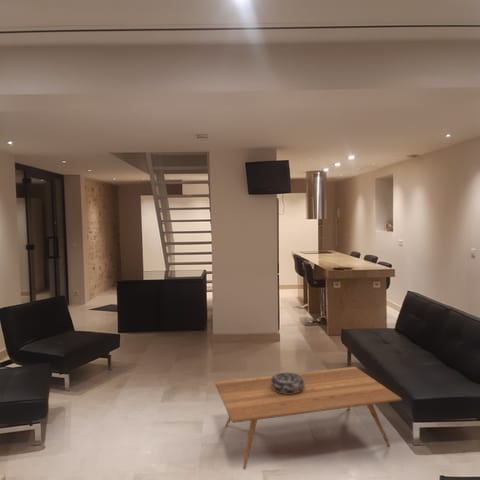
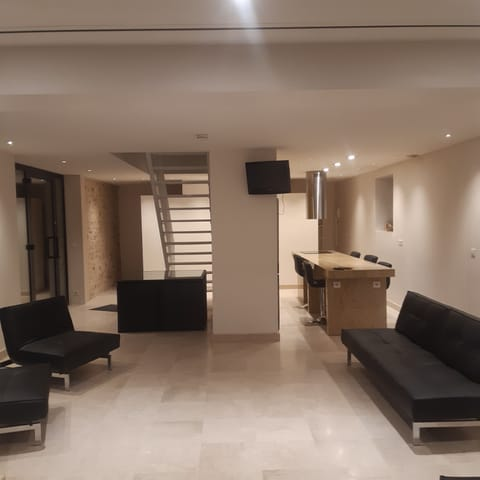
- decorative bowl [270,372,305,394]
- coffee table [214,366,403,470]
